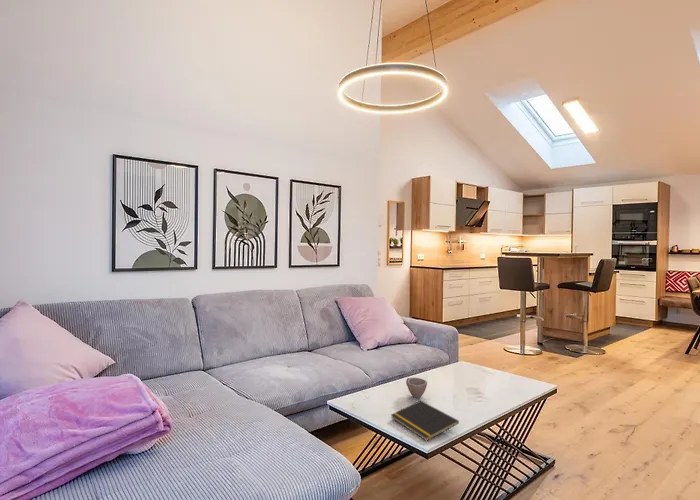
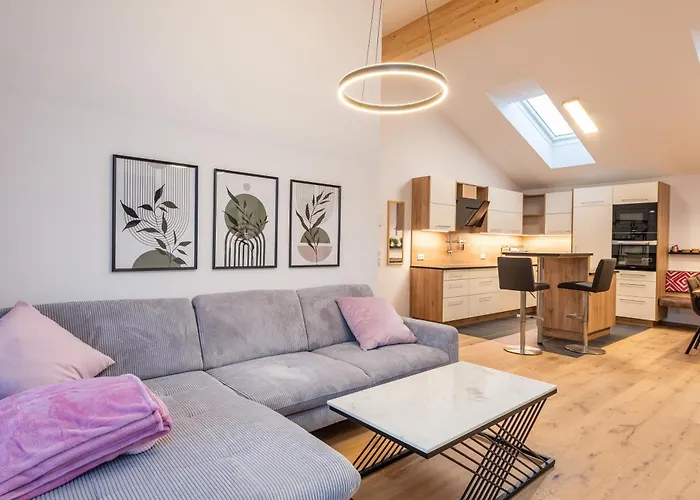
- cup [405,377,428,399]
- notepad [390,400,460,442]
